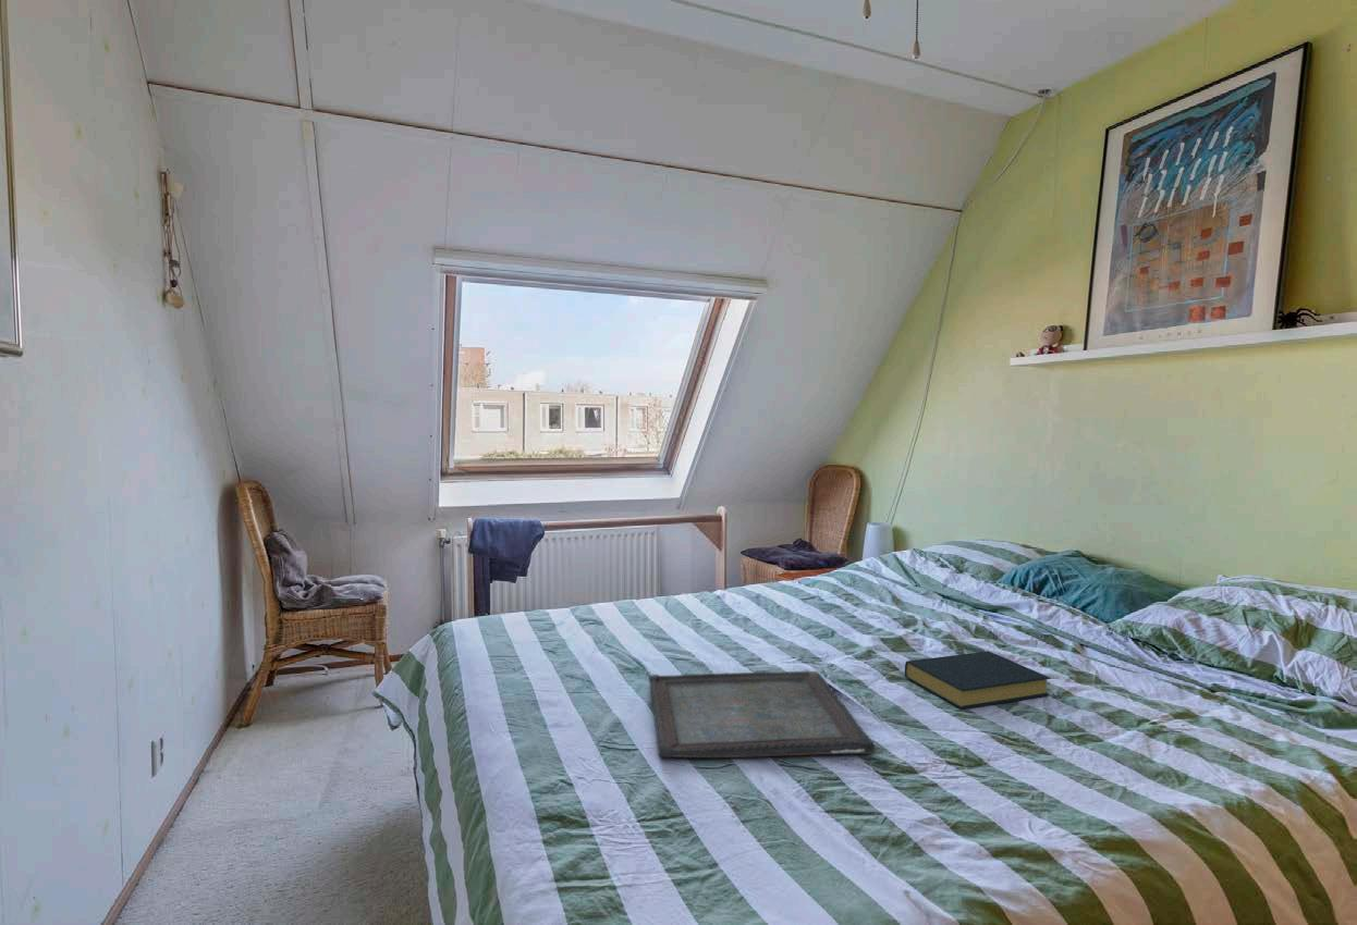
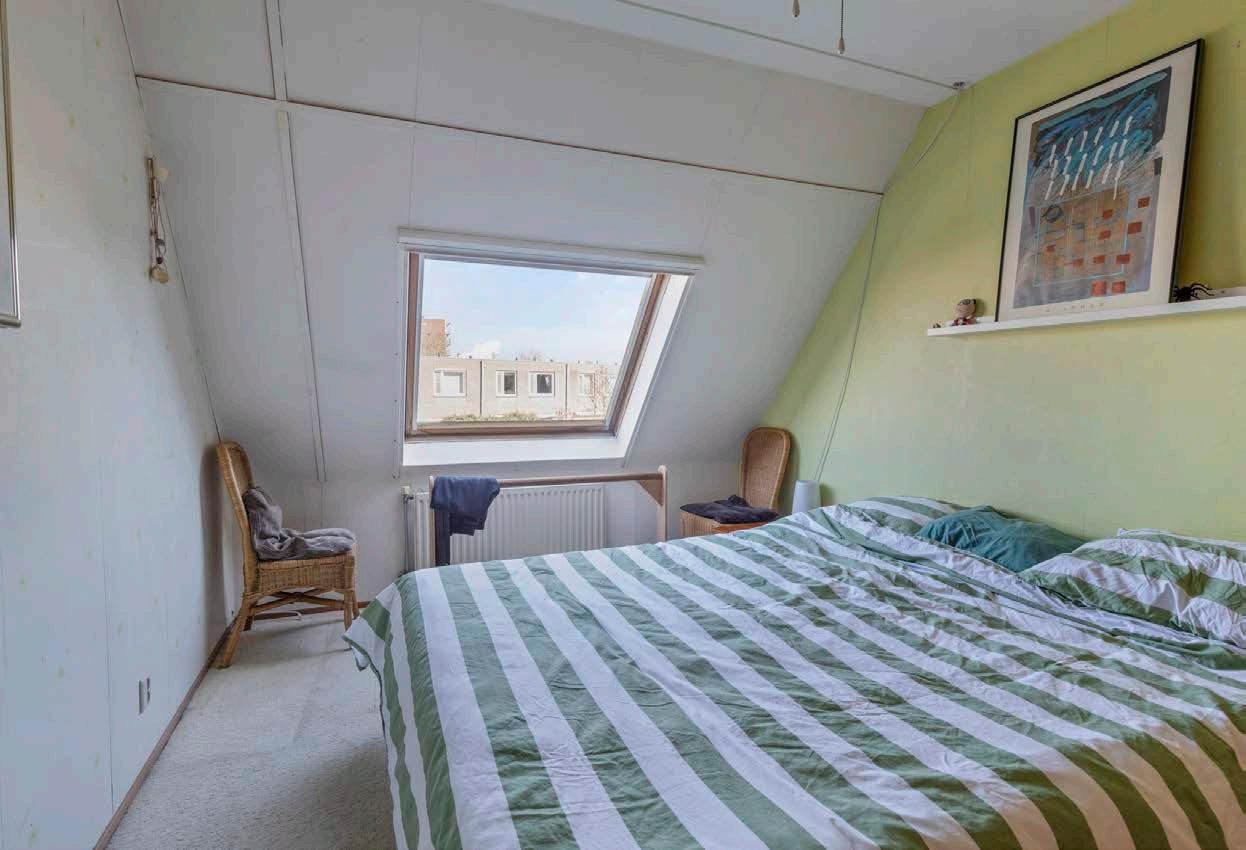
- serving tray [648,670,877,758]
- hardback book [904,651,1052,711]
